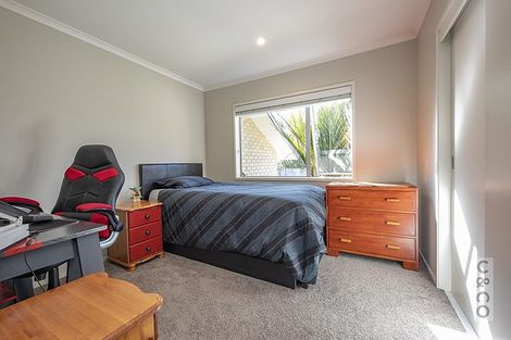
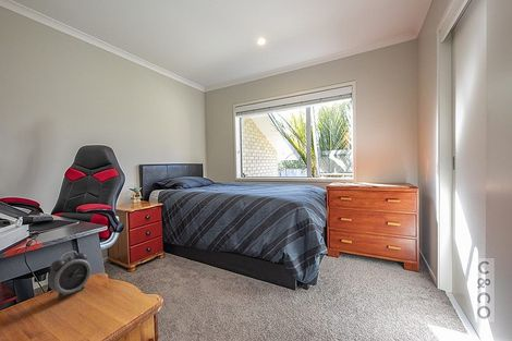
+ alarm clock [47,251,92,301]
